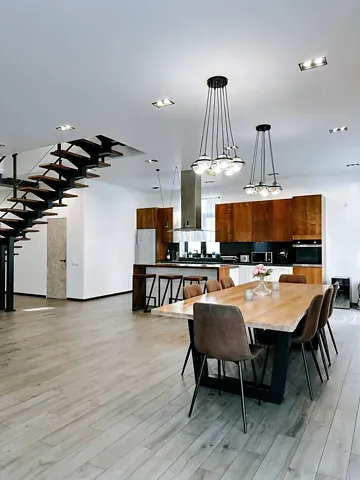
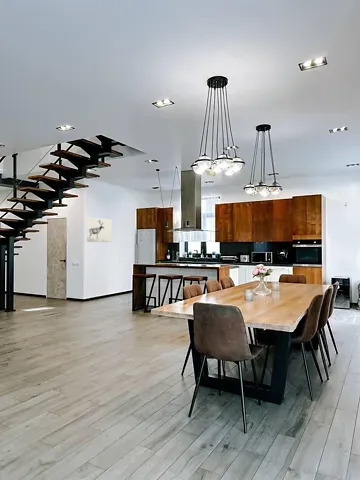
+ wall art [85,217,113,243]
